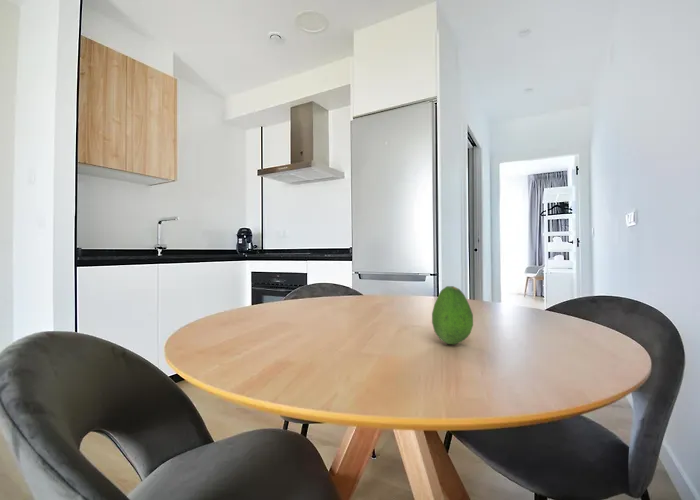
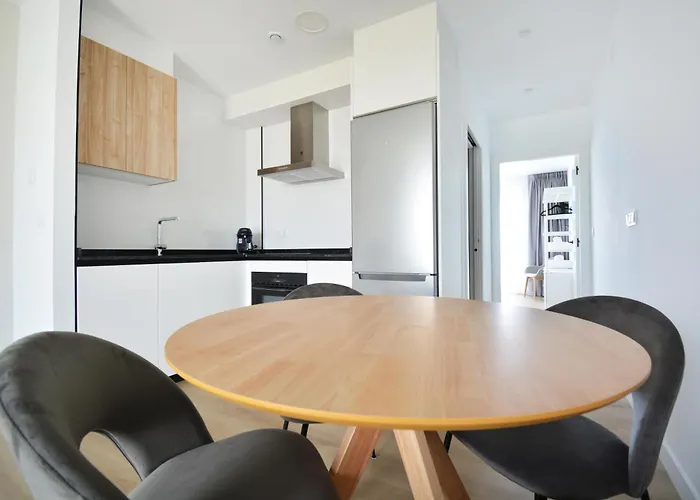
- fruit [431,285,474,345]
